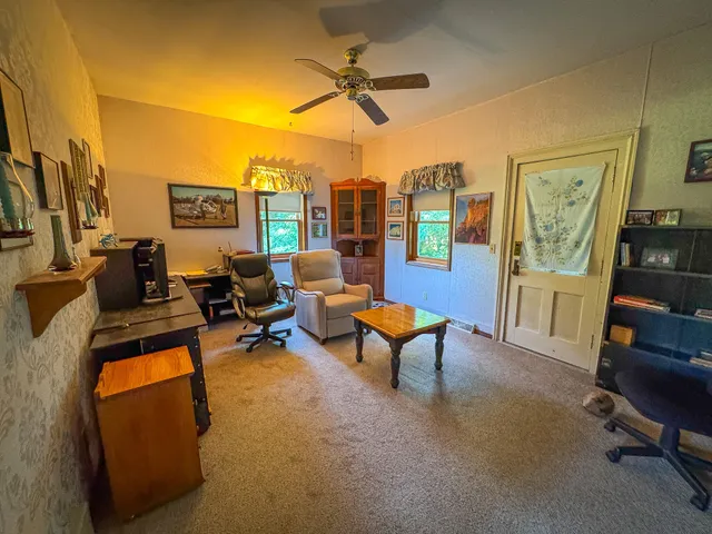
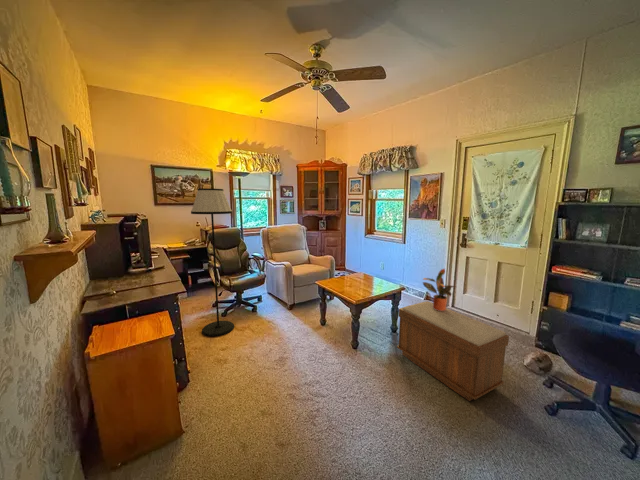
+ bench [396,301,510,402]
+ potted plant [421,267,456,311]
+ floor lamp [190,187,235,337]
